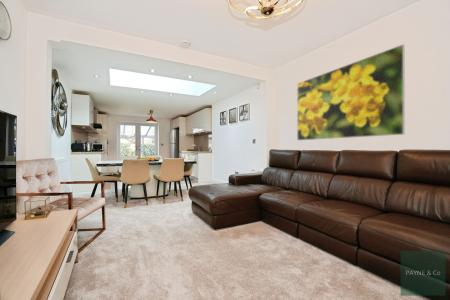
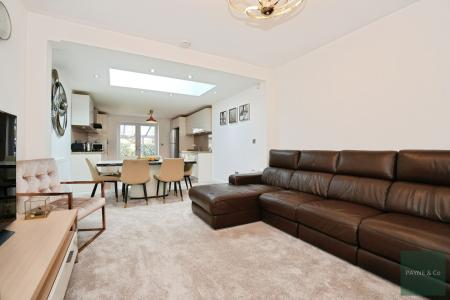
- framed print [296,43,406,141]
